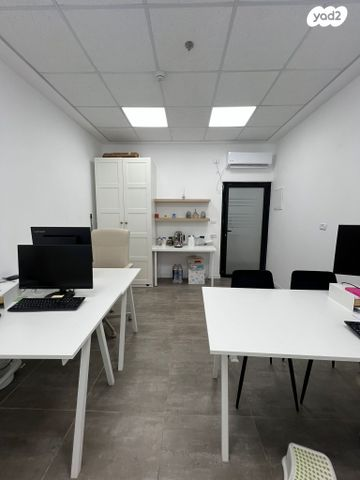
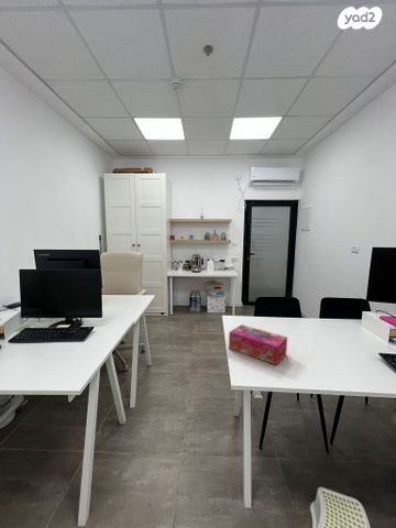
+ tissue box [228,323,288,366]
